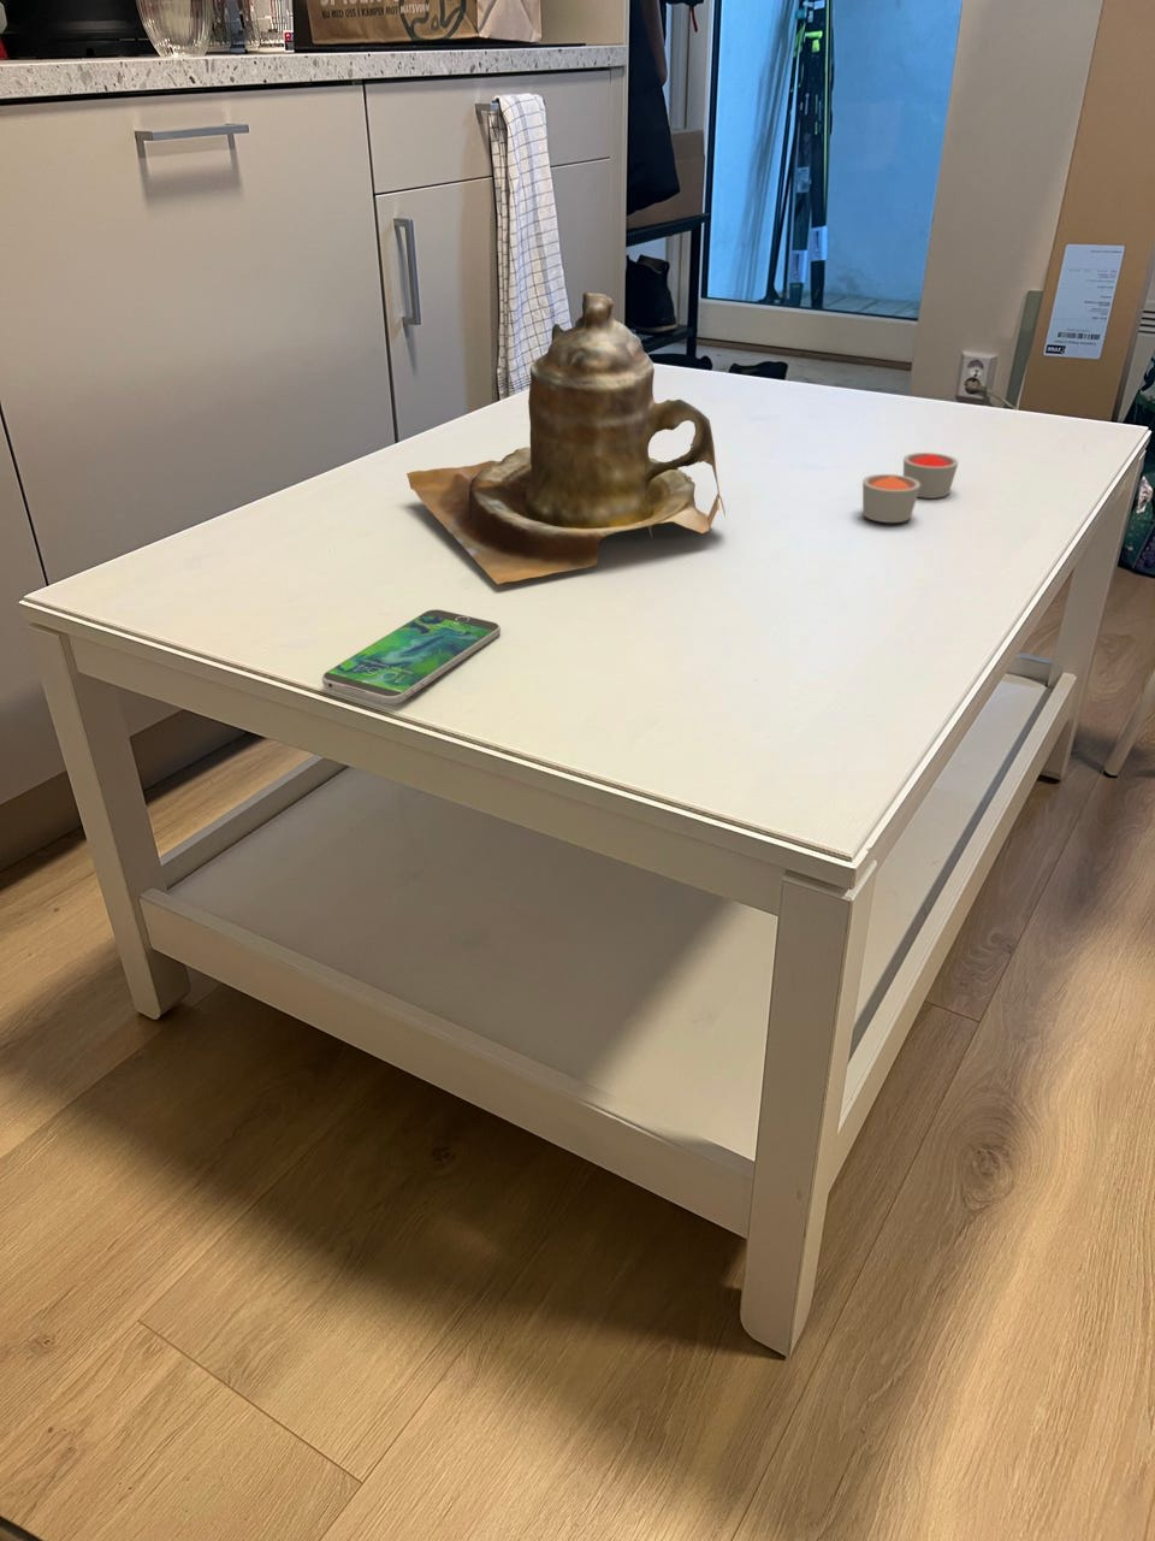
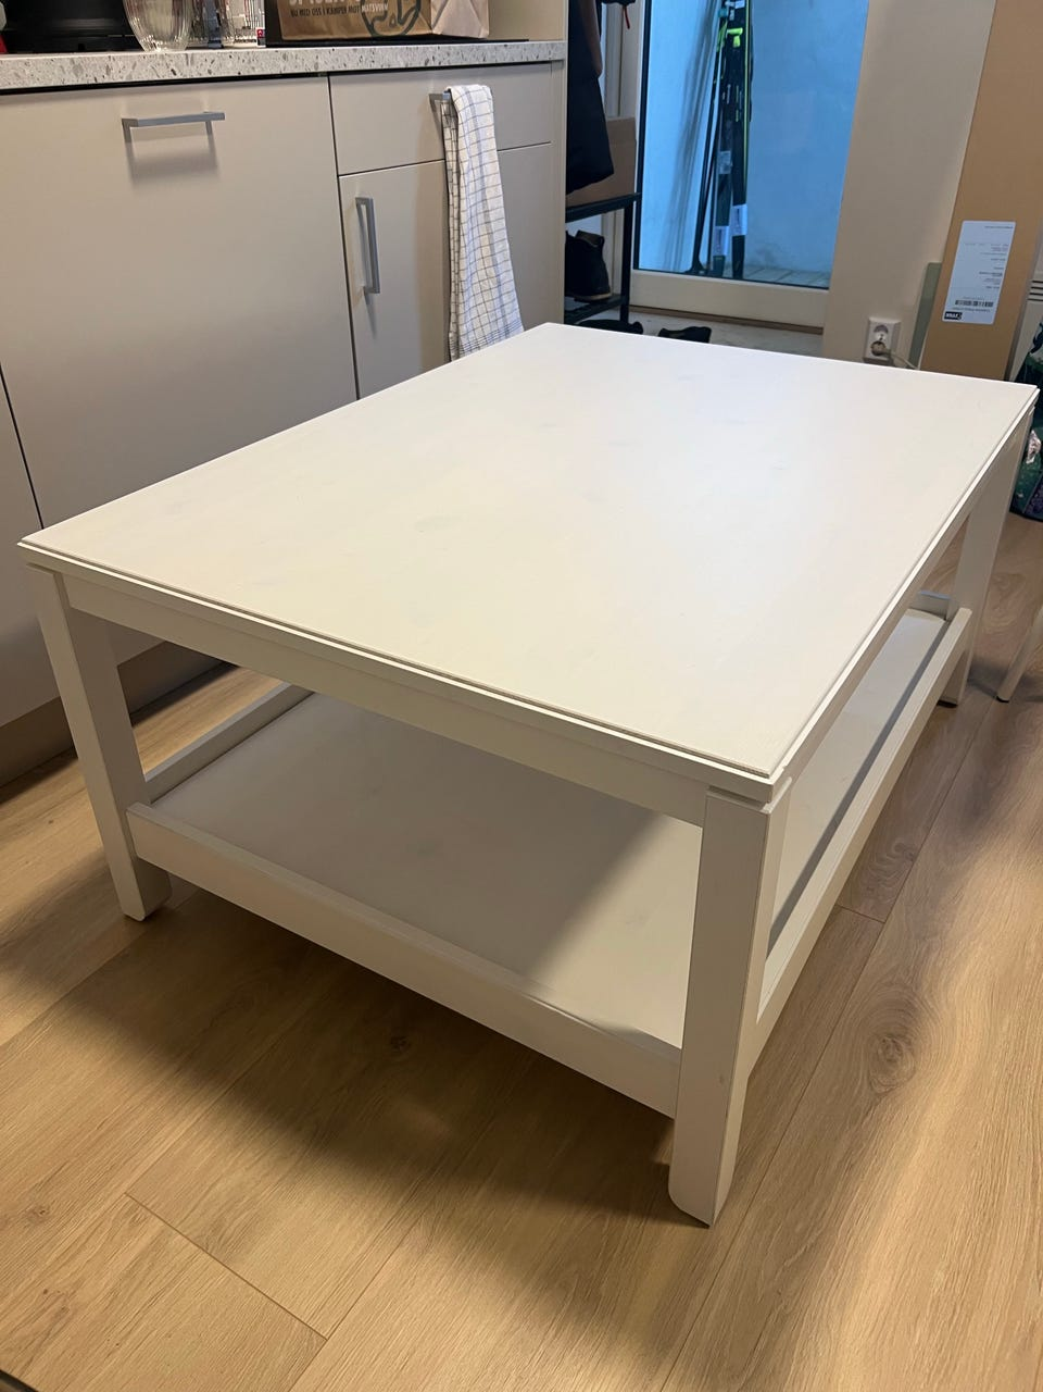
- candle [861,451,960,524]
- smartphone [322,608,502,705]
- teapot [405,291,727,585]
